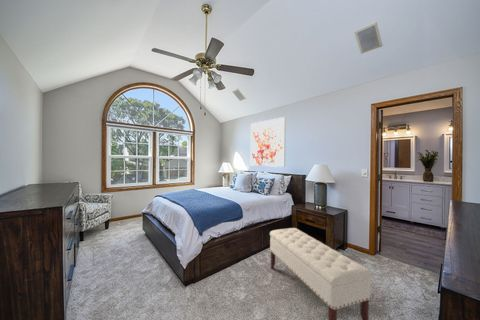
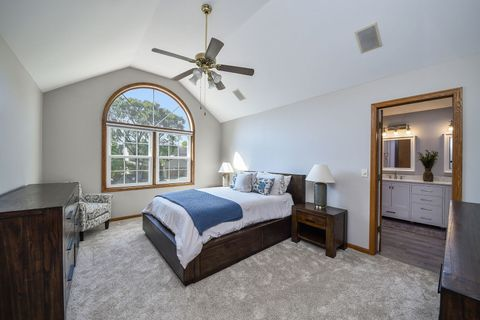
- bench [269,227,372,320]
- wall art [250,116,287,168]
